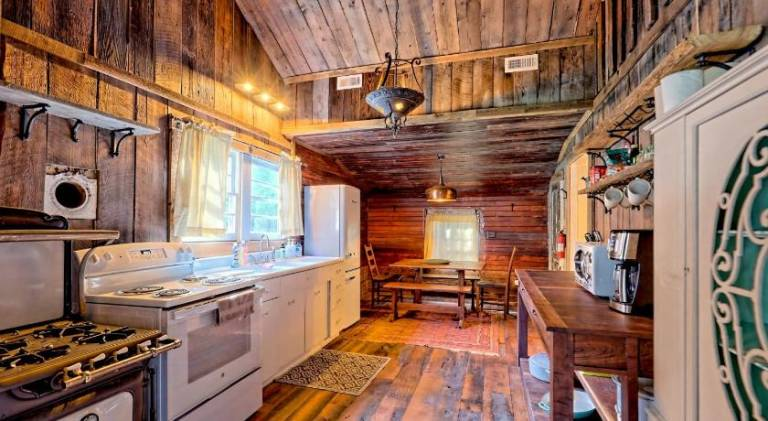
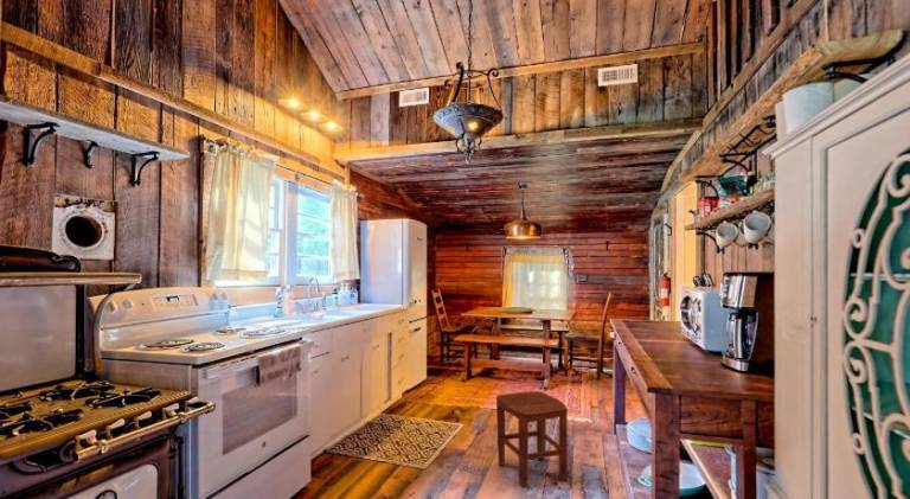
+ stool [495,390,569,490]
